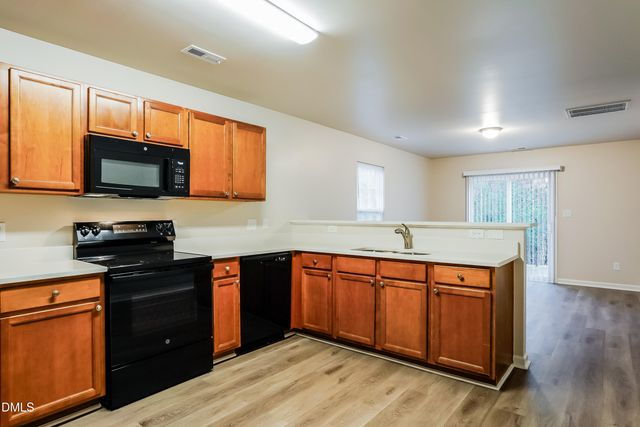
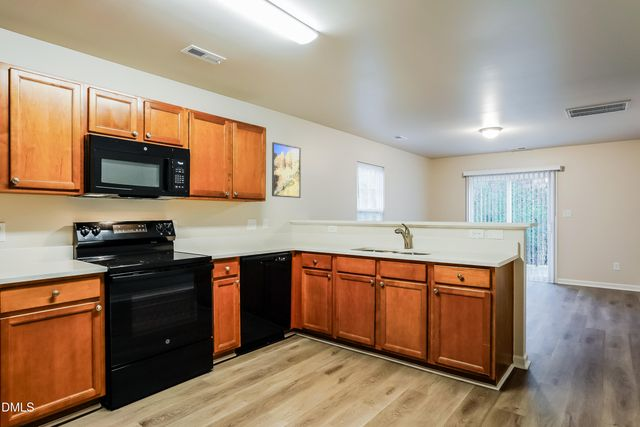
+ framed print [271,141,302,199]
